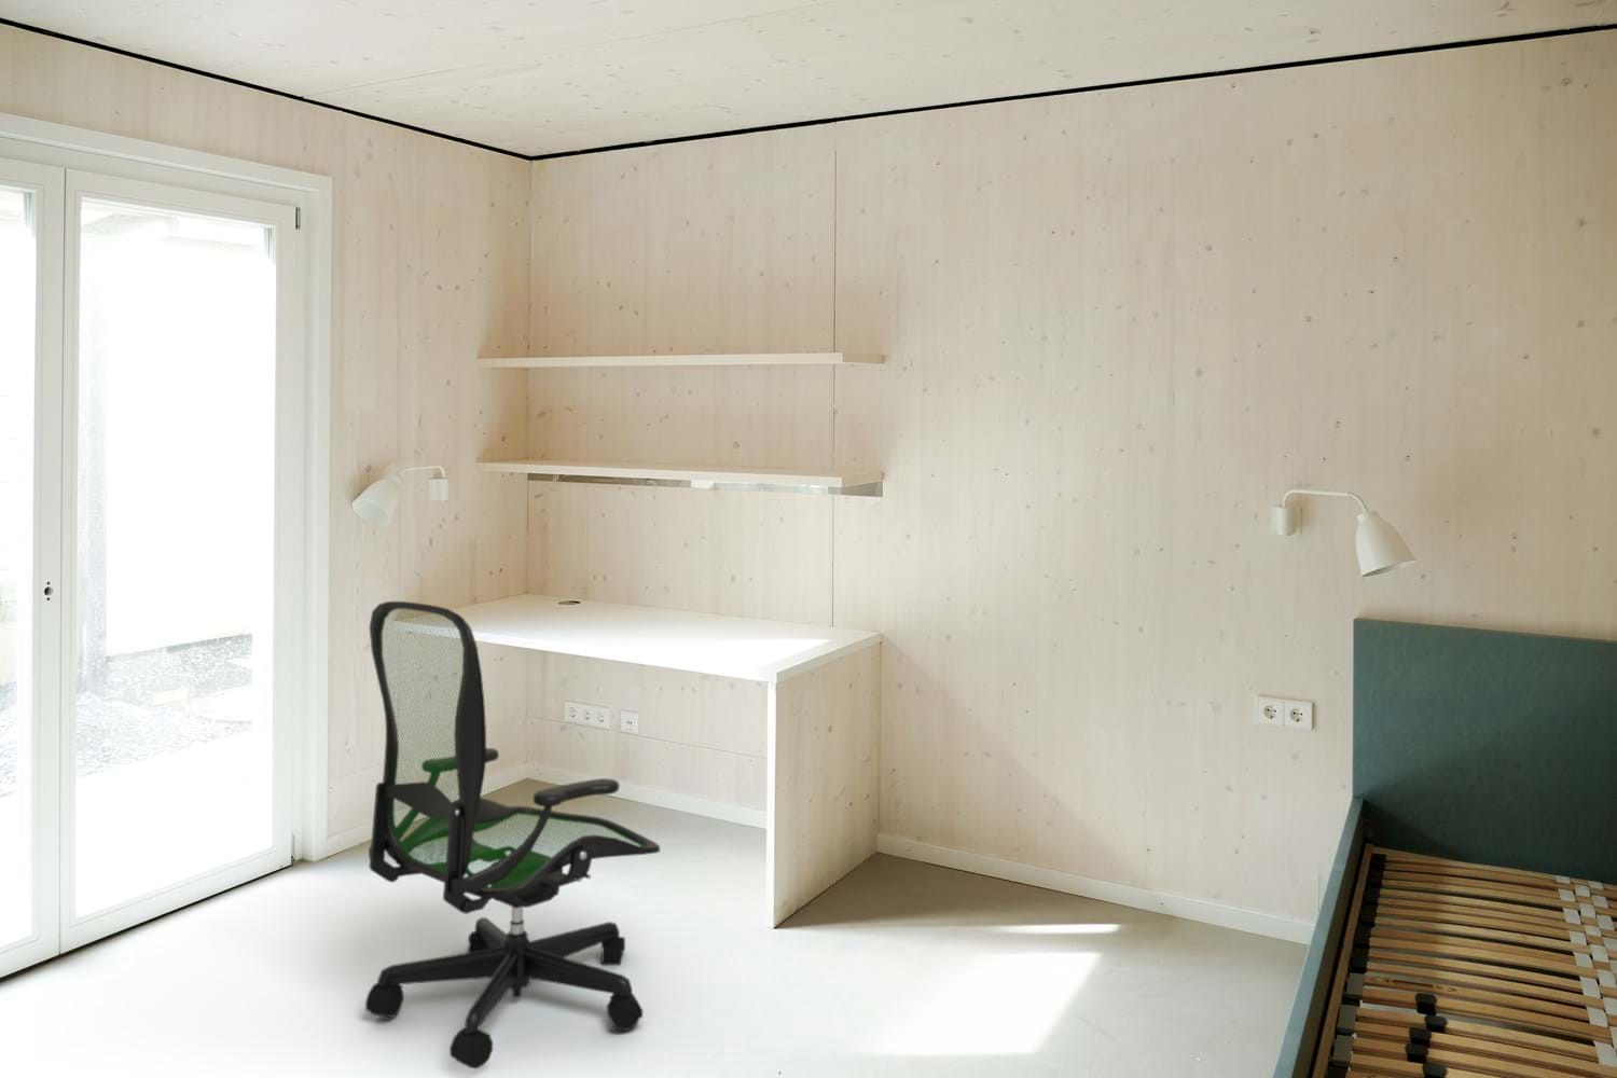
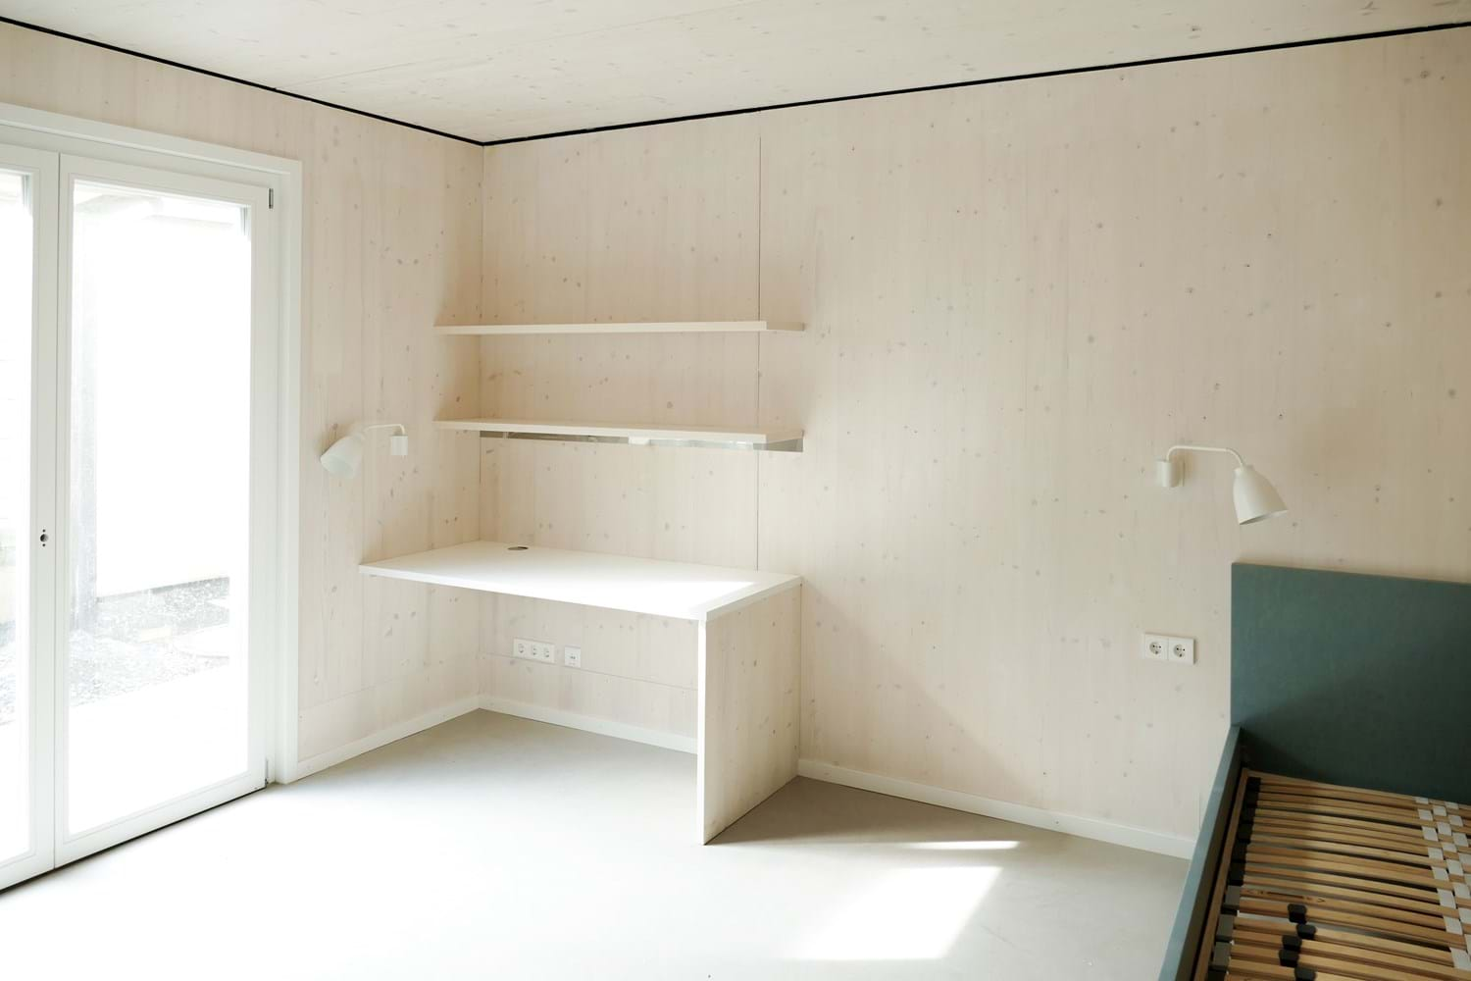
- office chair [365,600,661,1071]
